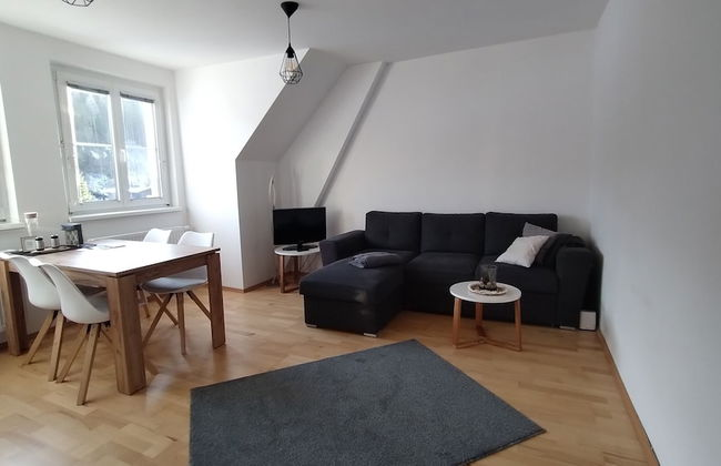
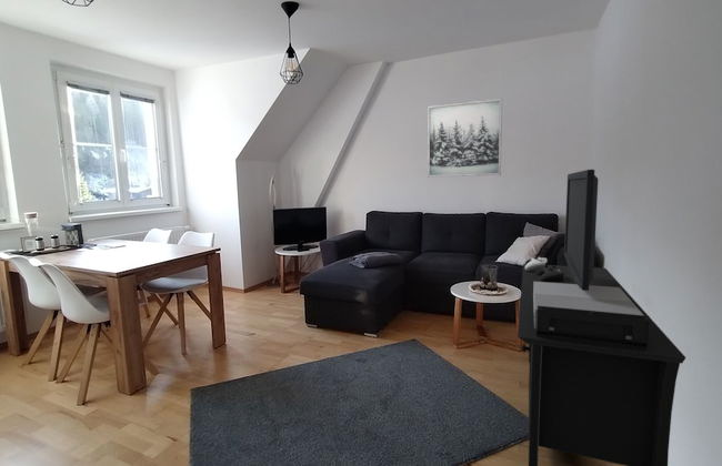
+ wall art [427,98,503,179]
+ media console [517,169,688,466]
